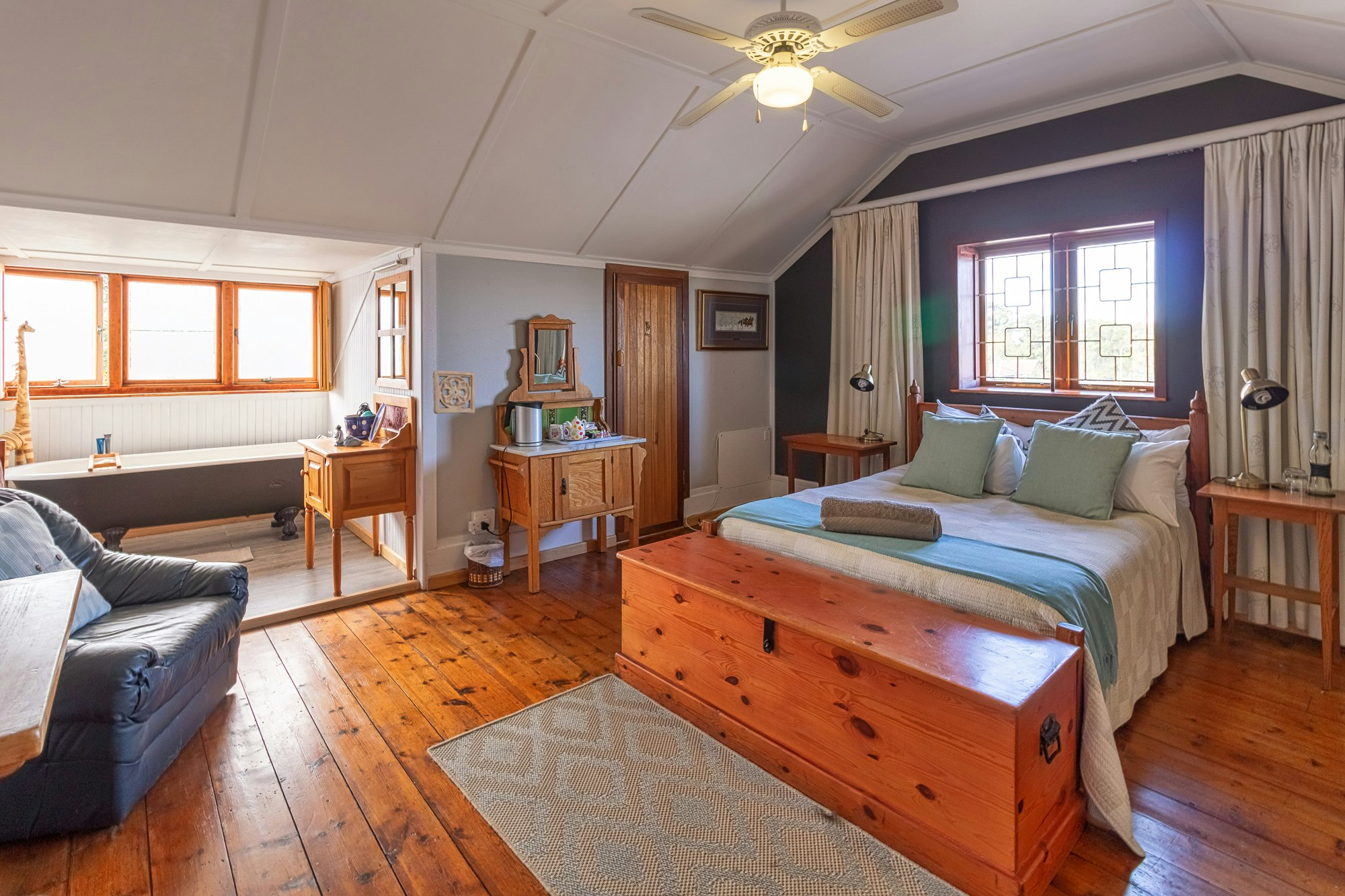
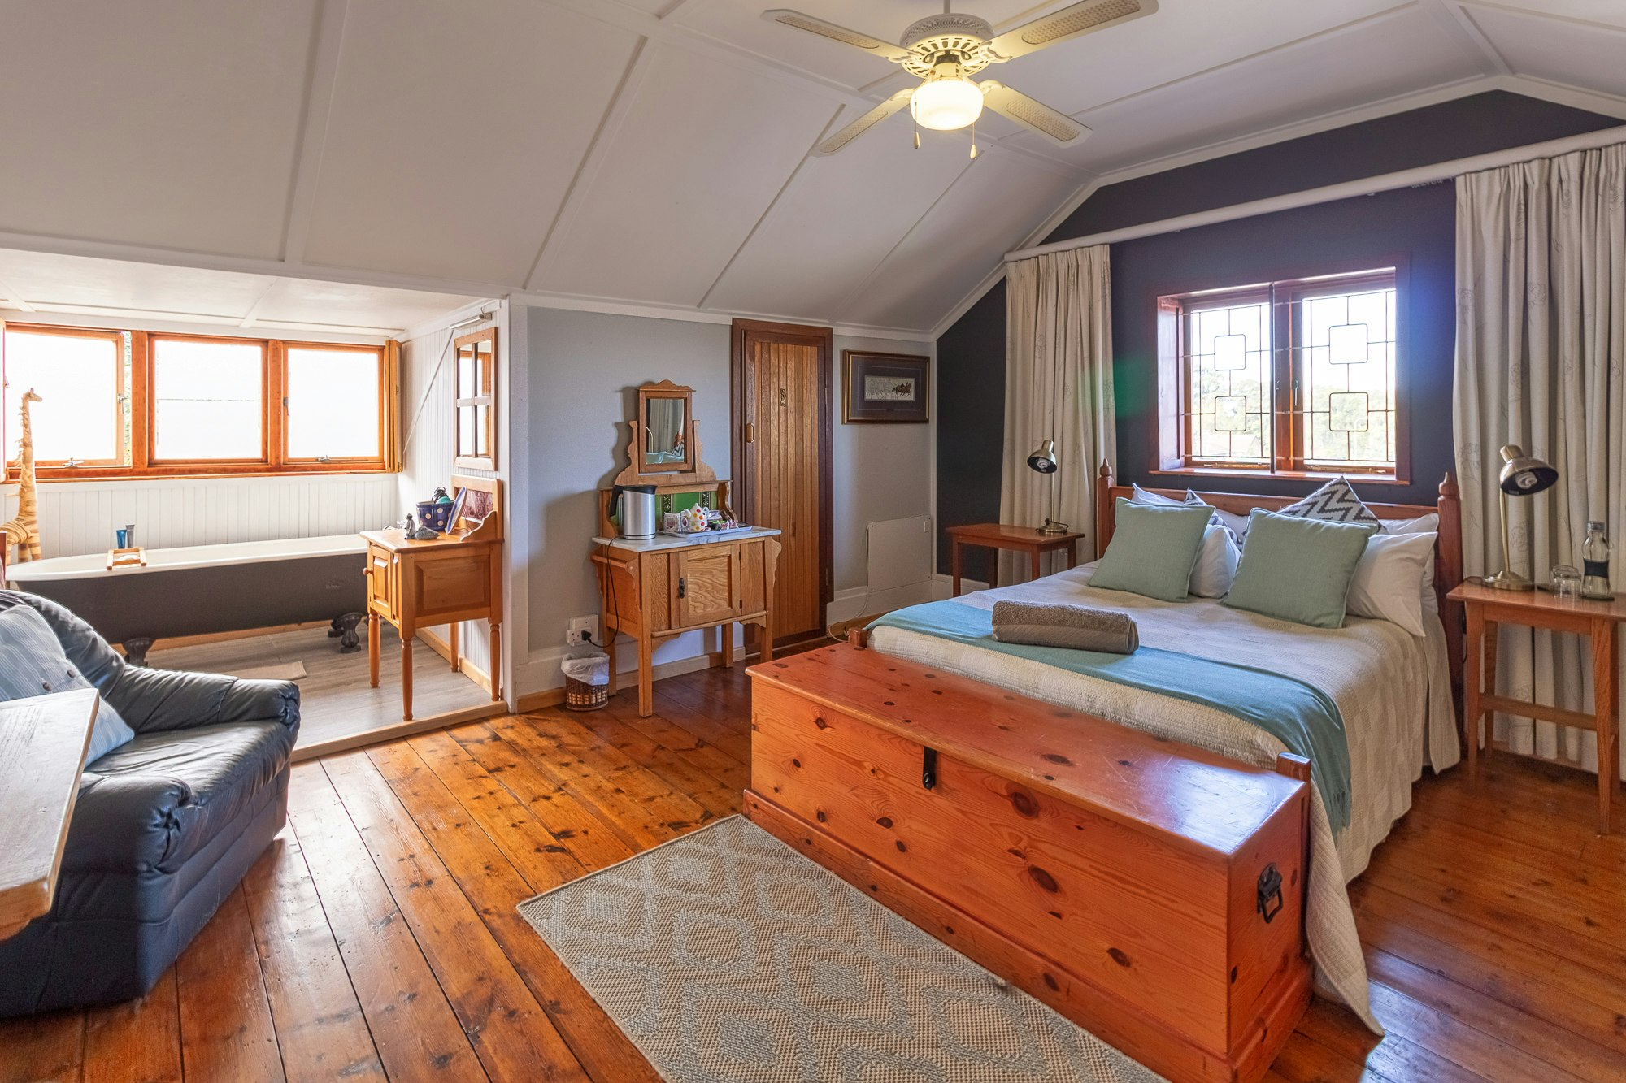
- wall ornament [432,370,475,414]
